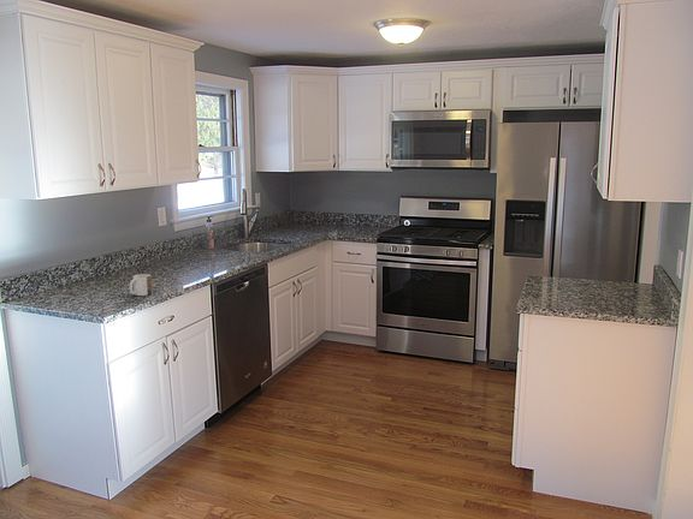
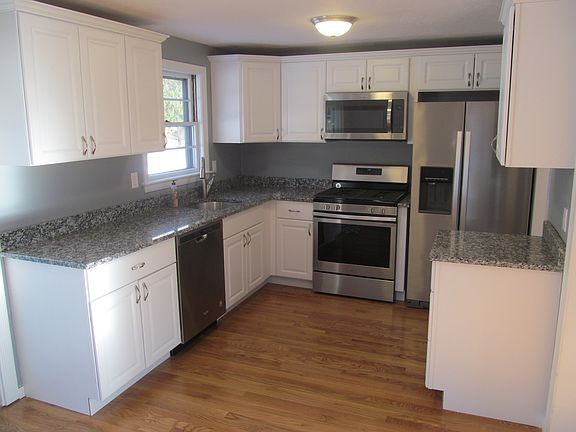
- mug [129,273,153,297]
